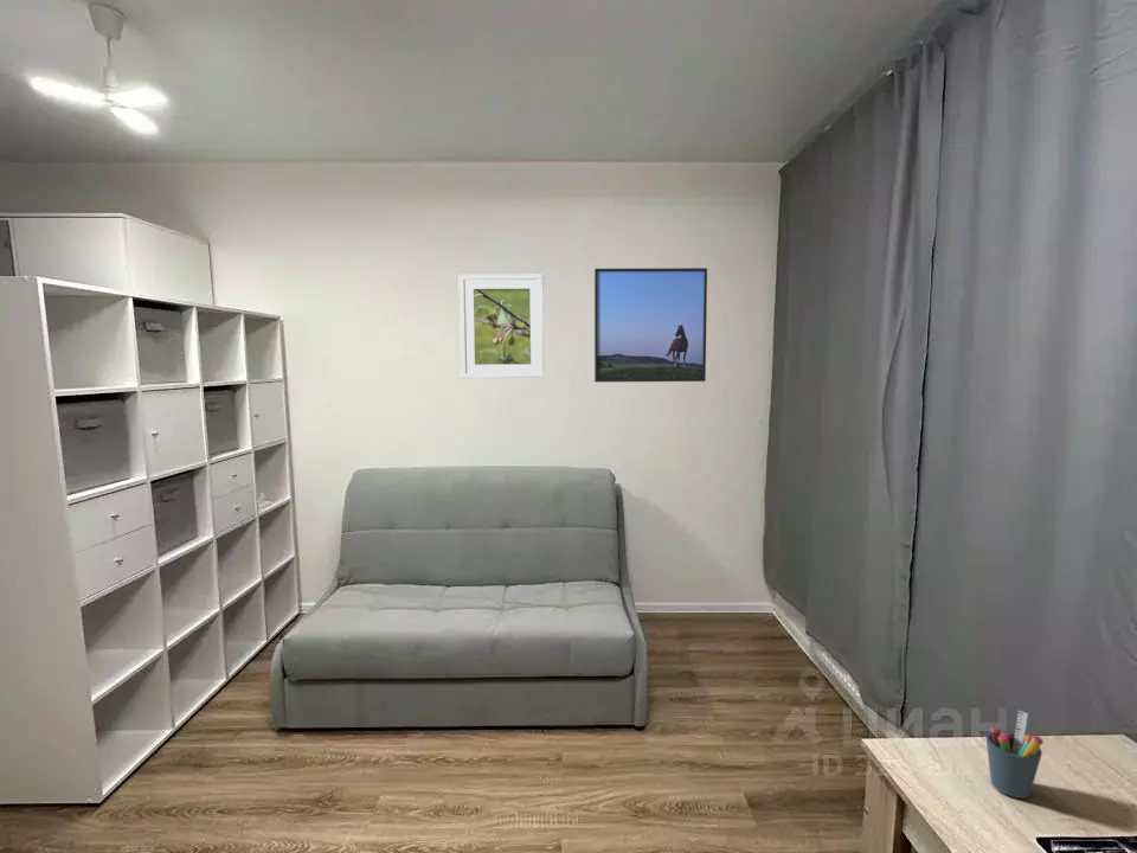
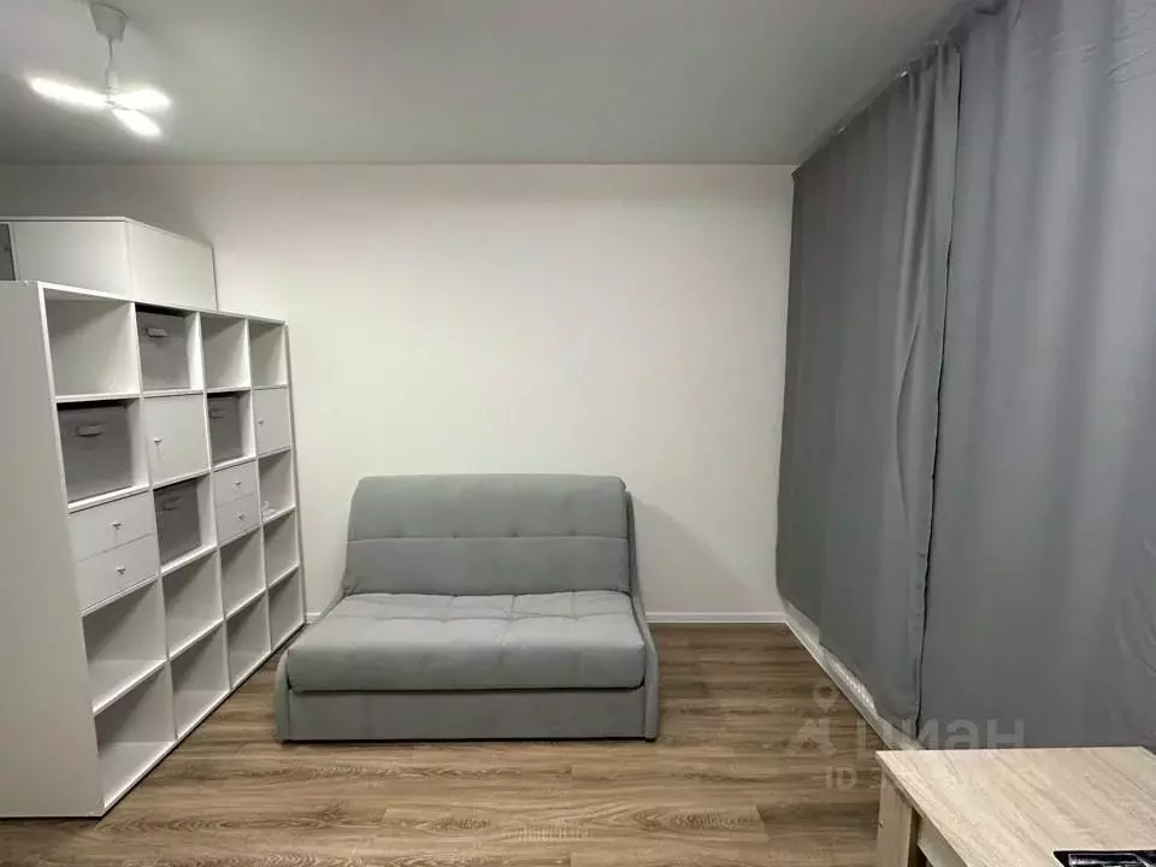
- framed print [593,267,708,383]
- pen holder [984,710,1045,800]
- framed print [458,274,546,379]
